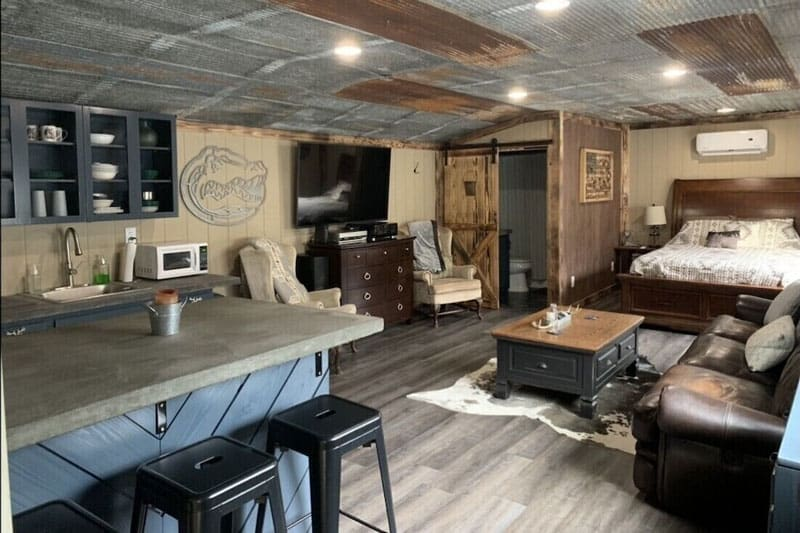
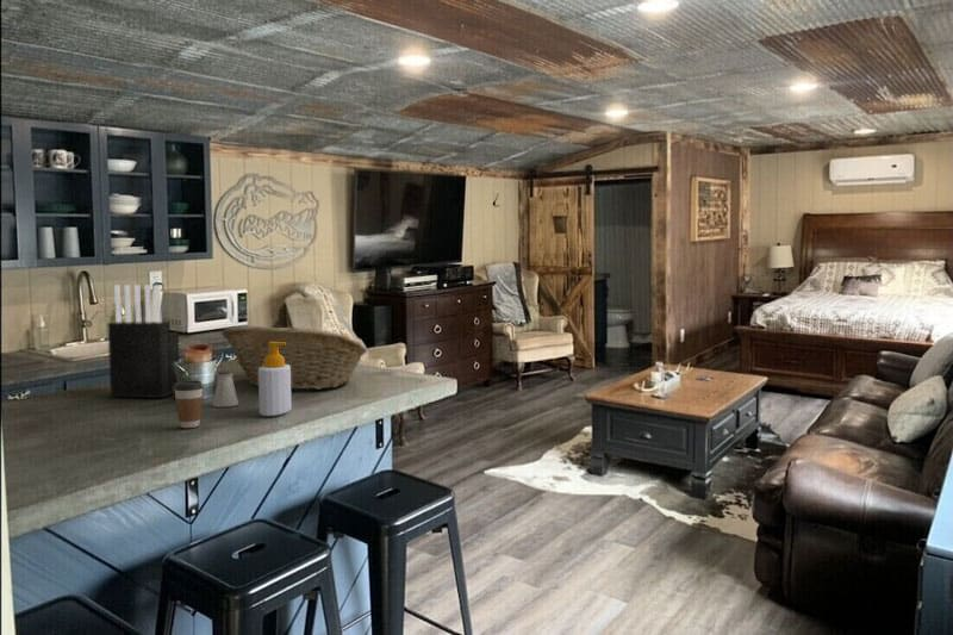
+ saltshaker [212,369,239,407]
+ fruit basket [220,325,368,391]
+ knife block [106,284,181,399]
+ coffee cup [174,379,204,429]
+ soap bottle [257,342,293,417]
